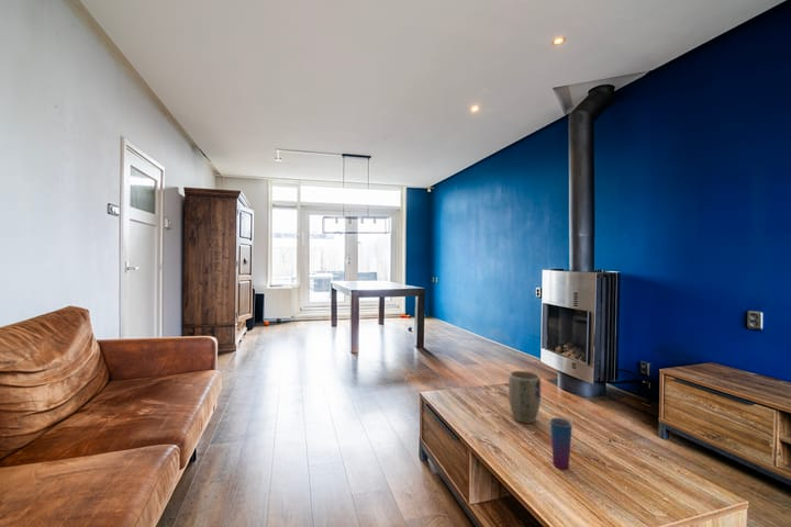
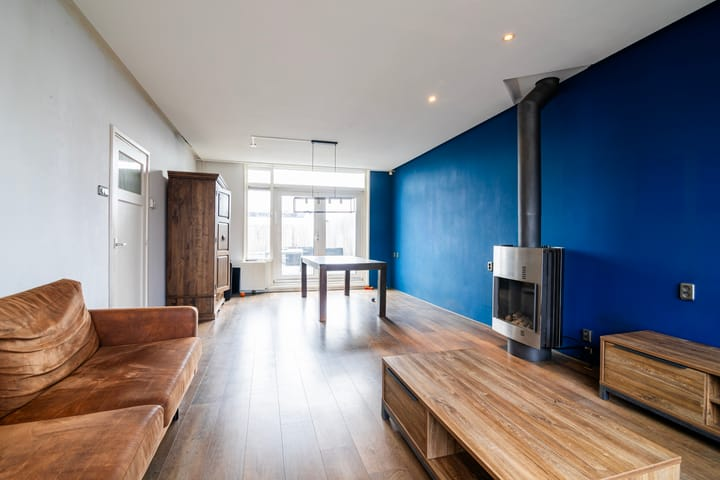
- plant pot [508,370,542,425]
- cup [549,417,573,470]
